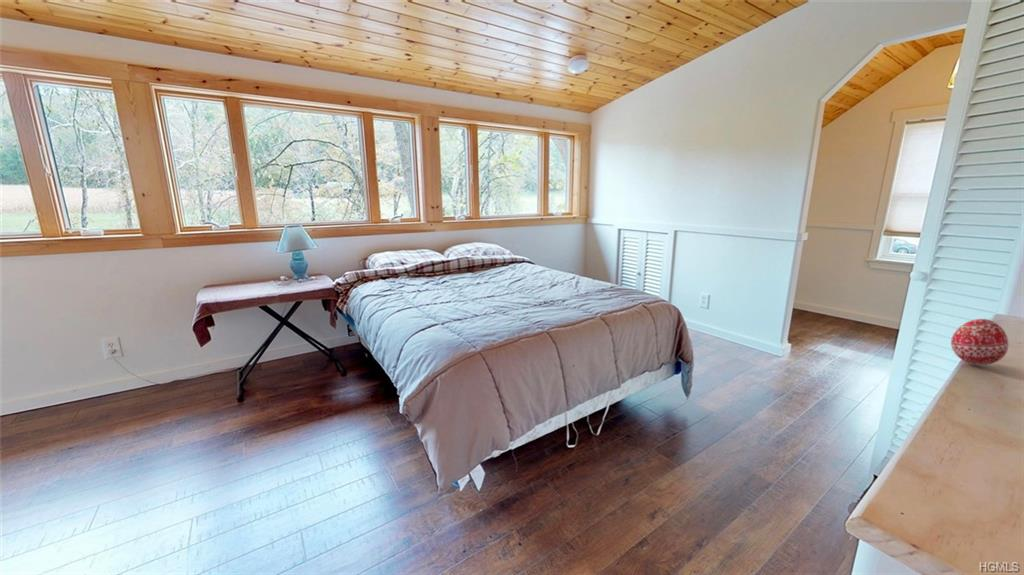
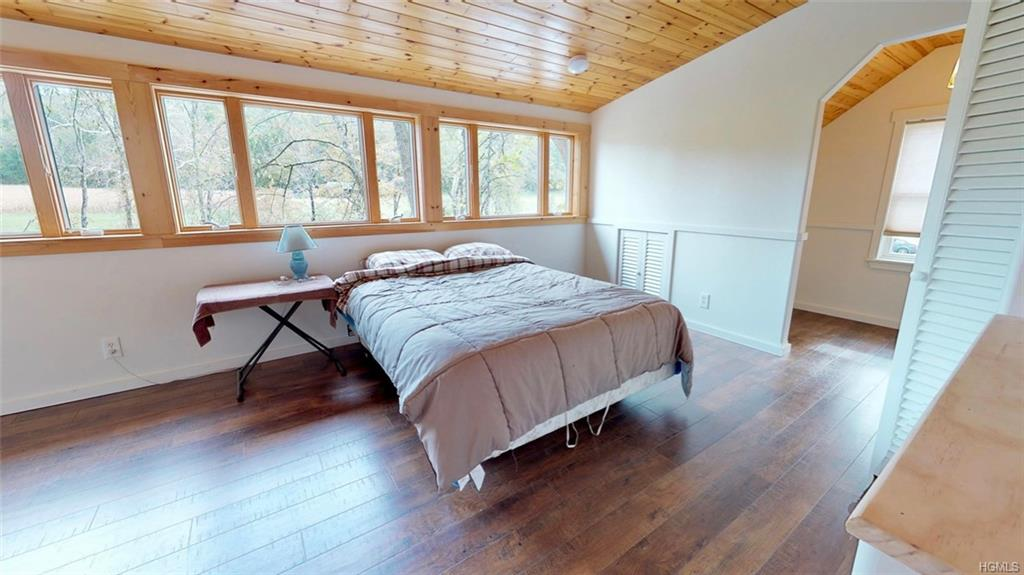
- decorative egg [950,318,1009,366]
